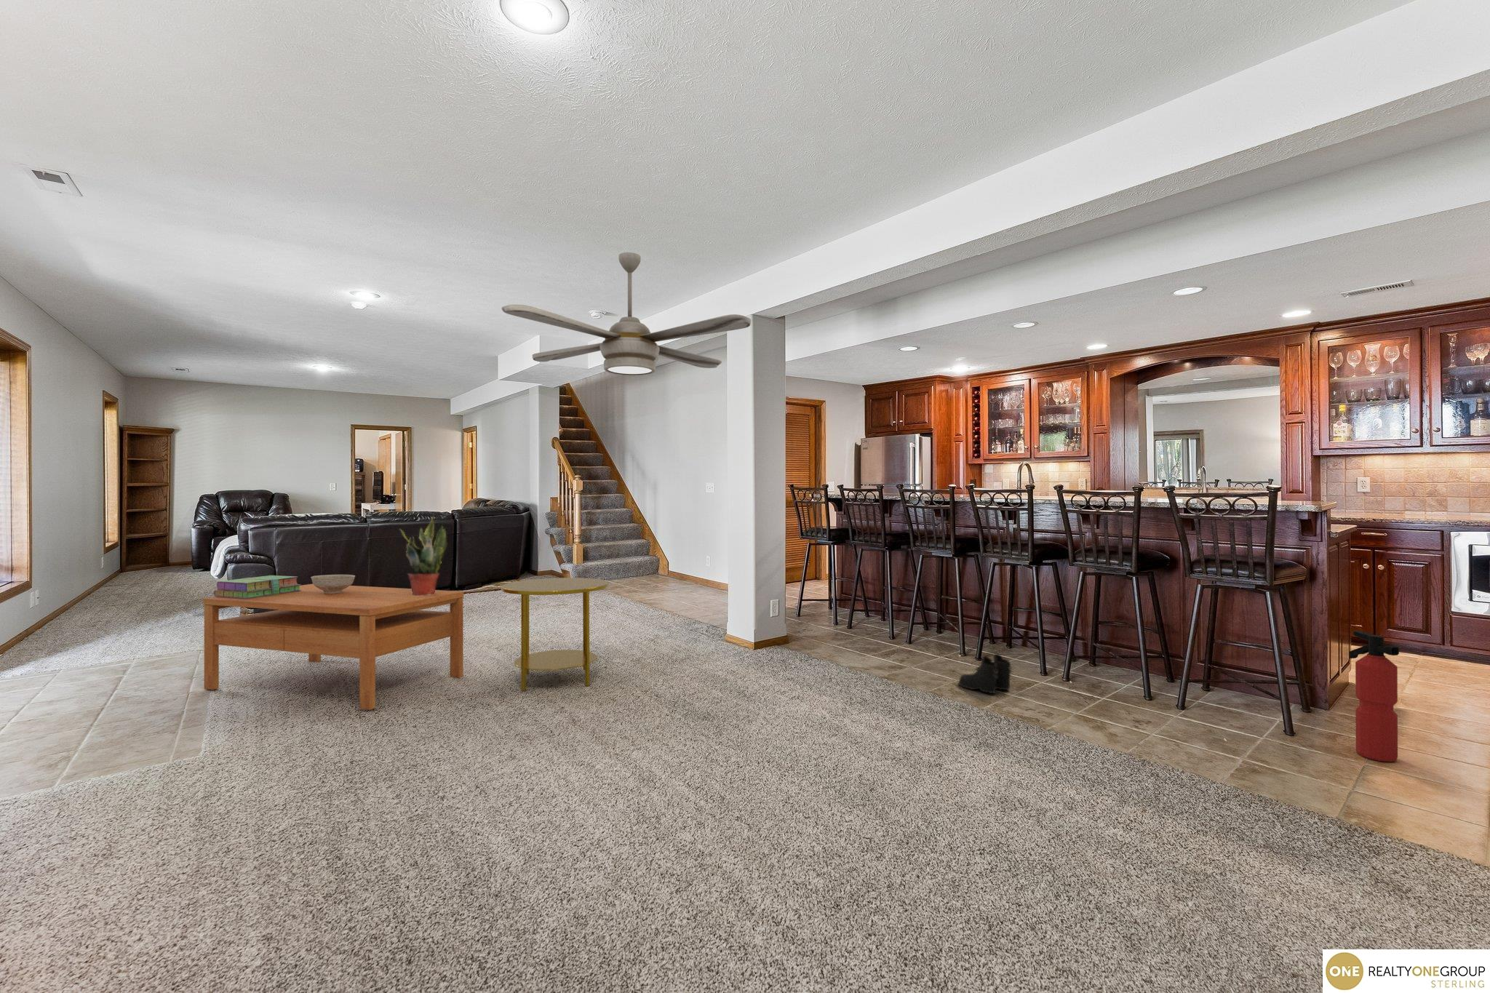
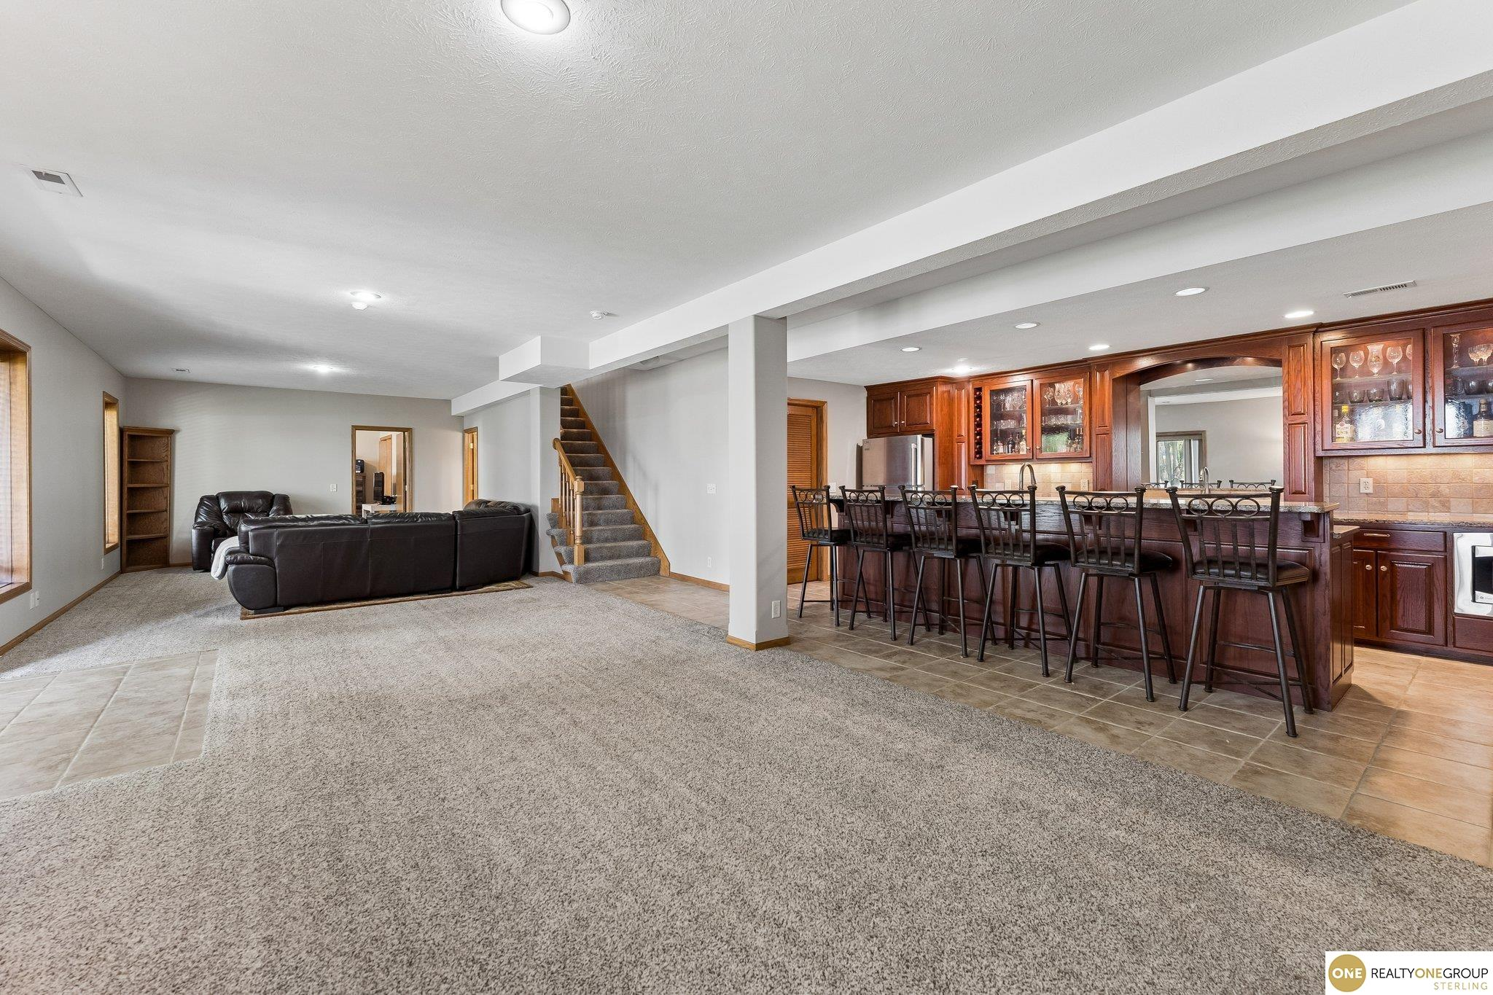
- potted plant [399,515,448,596]
- stack of books [213,575,302,598]
- side table [501,577,609,692]
- boots [957,653,1013,694]
- coffee table [203,583,465,710]
- ceiling fan [501,252,751,376]
- decorative bowl [310,574,356,594]
- fire extinguisher [1349,629,1400,762]
